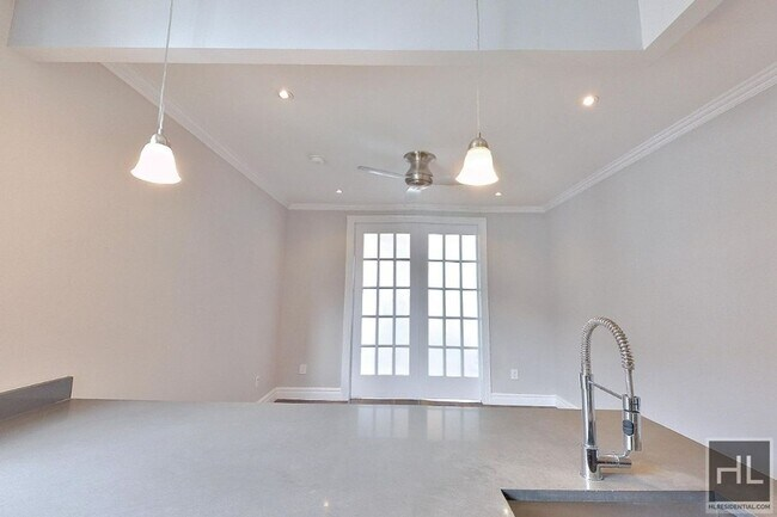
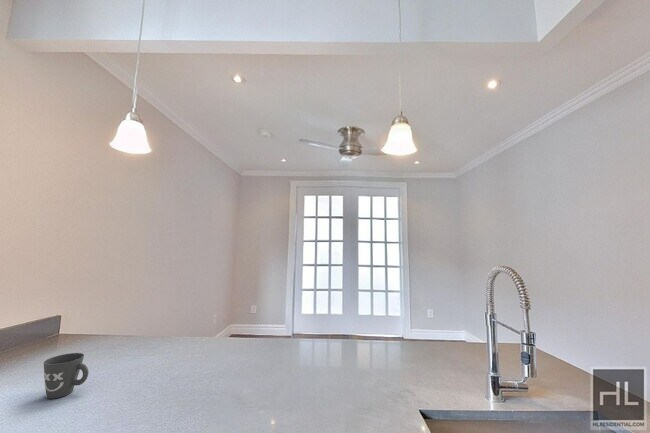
+ mug [43,352,89,400]
